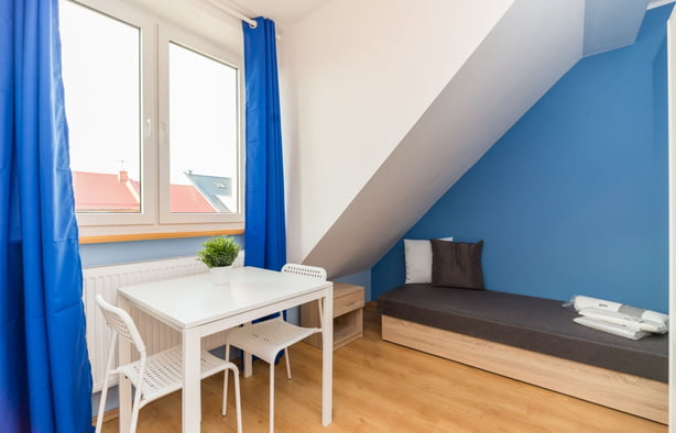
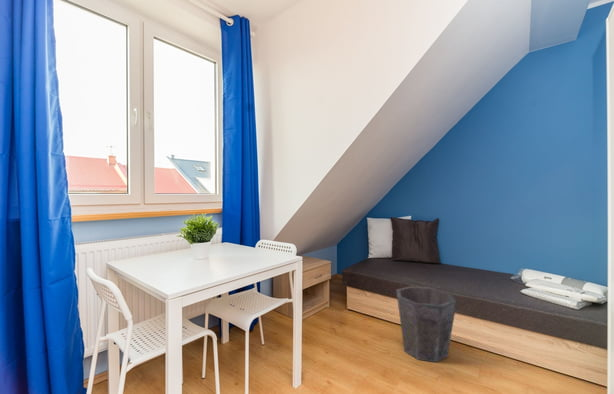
+ waste bin [395,285,458,363]
